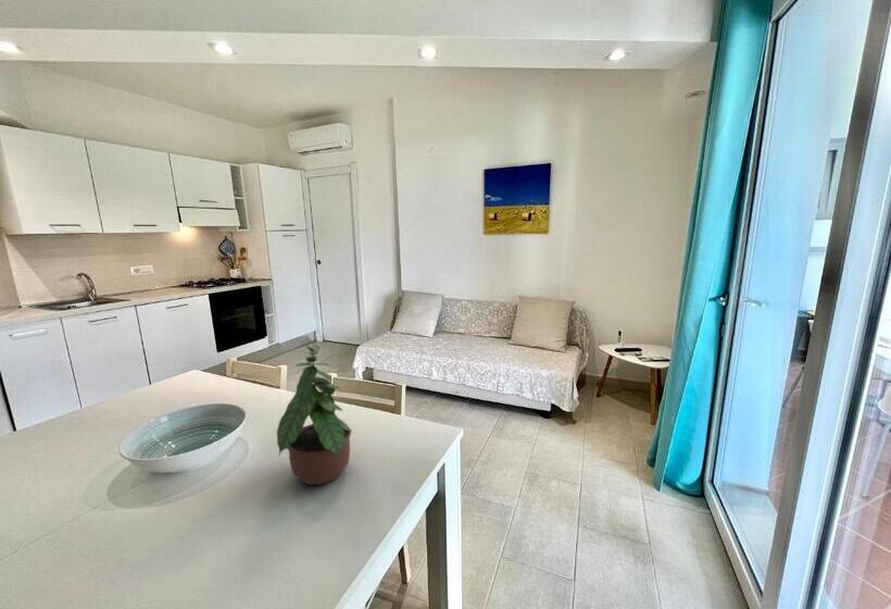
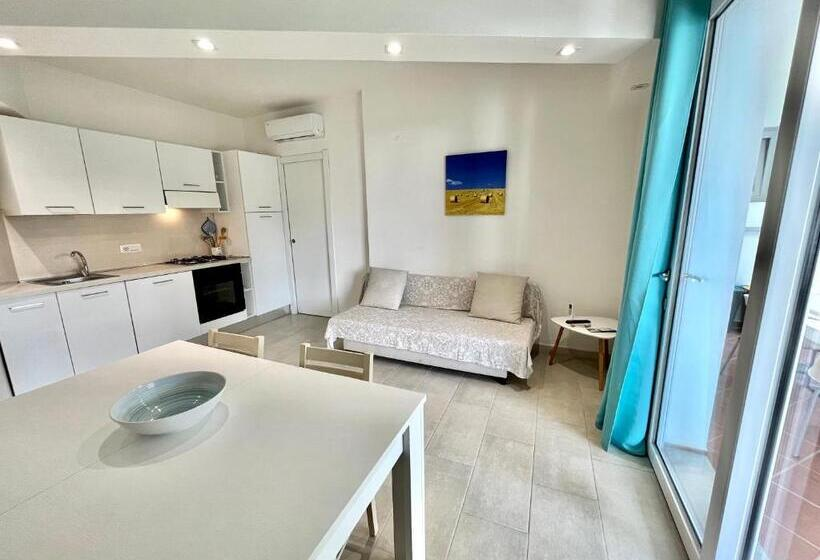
- potted plant [276,345,353,486]
